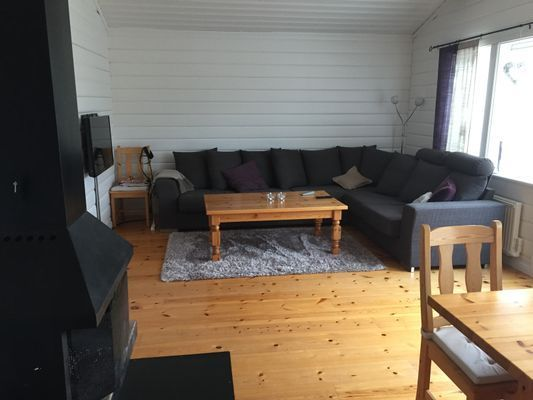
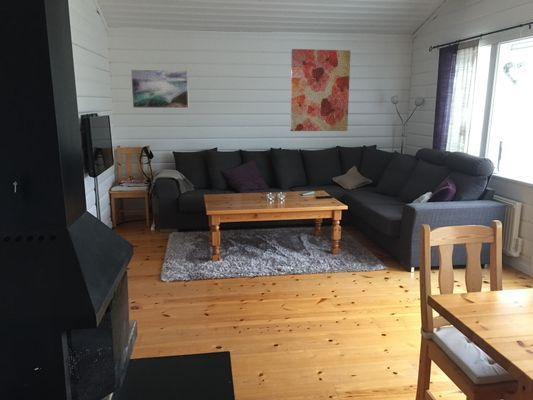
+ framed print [130,68,189,109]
+ wall art [289,48,352,132]
